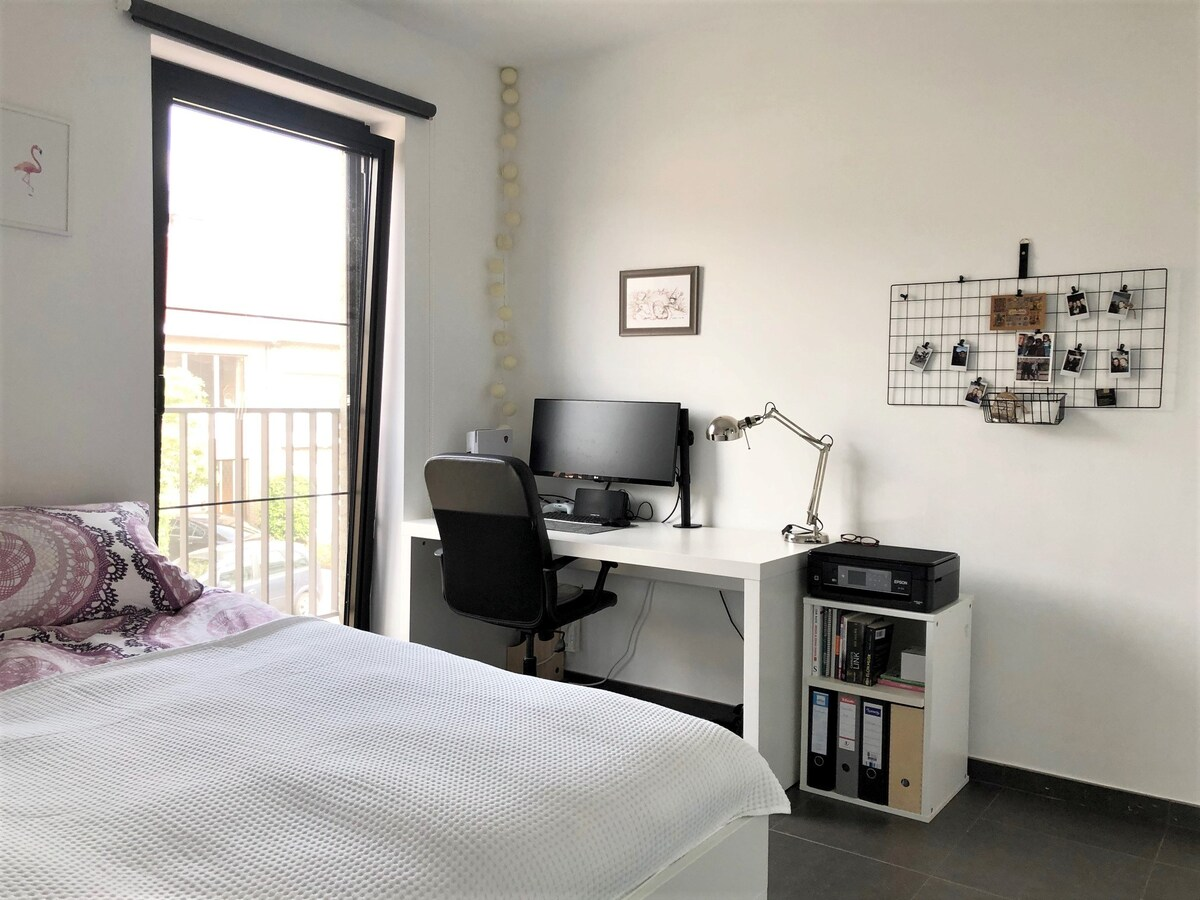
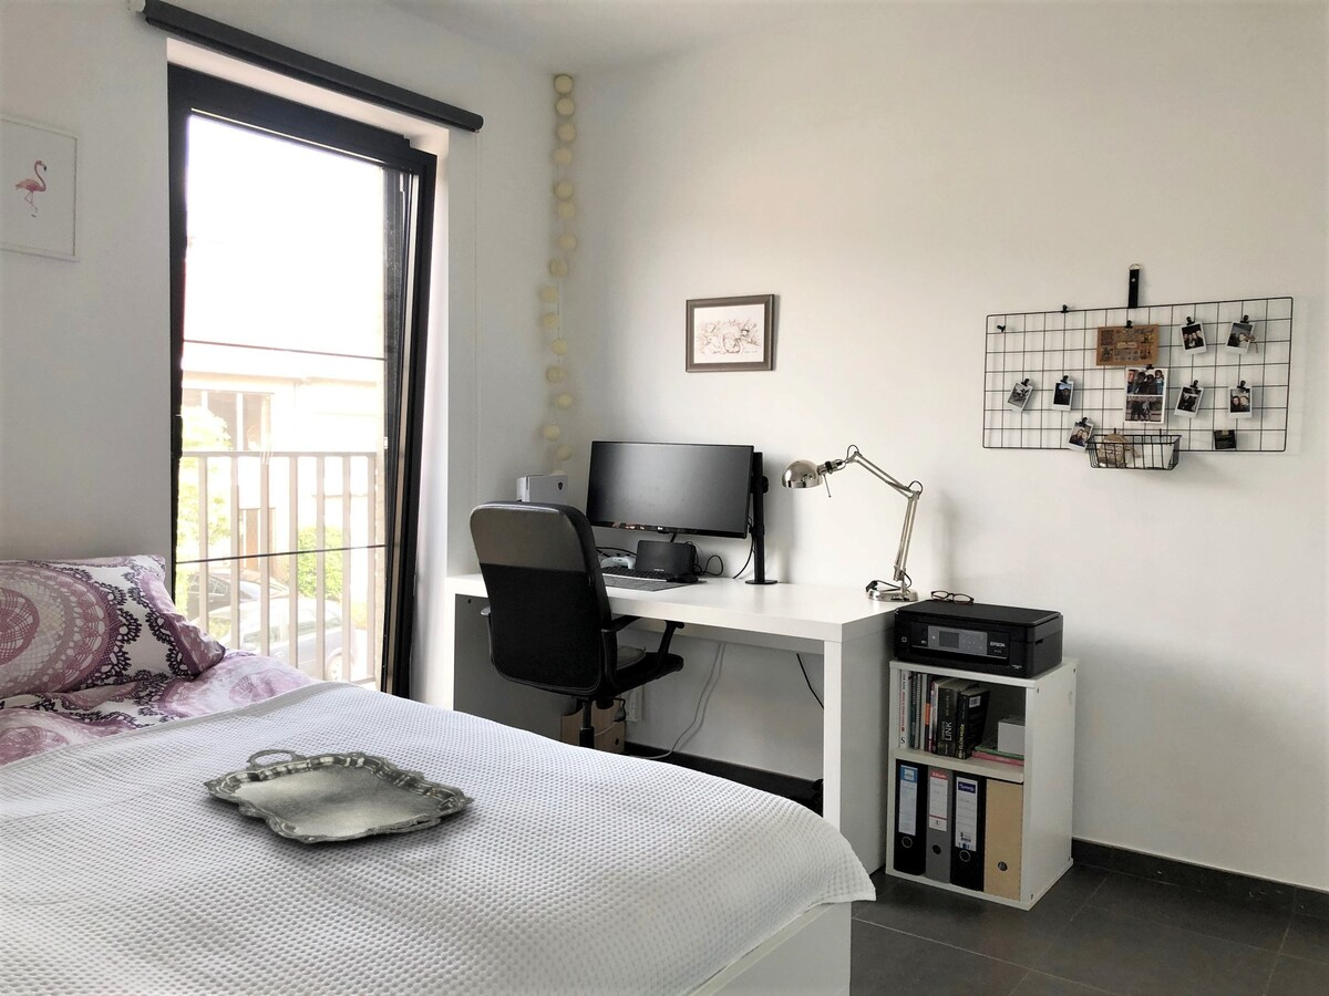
+ serving tray [202,748,476,844]
